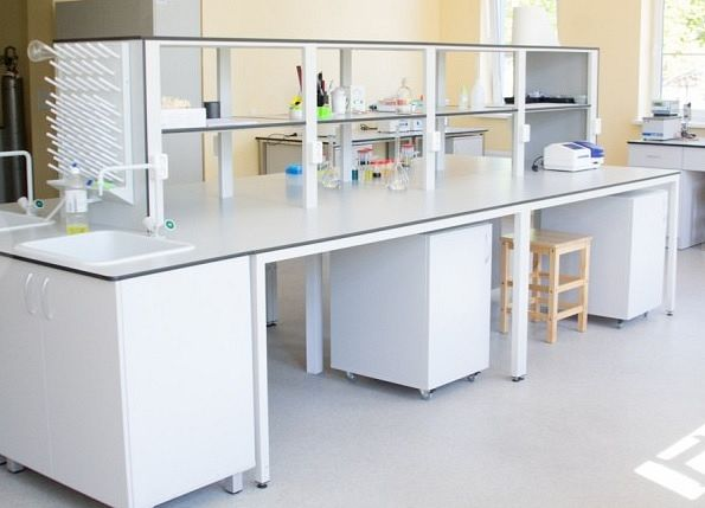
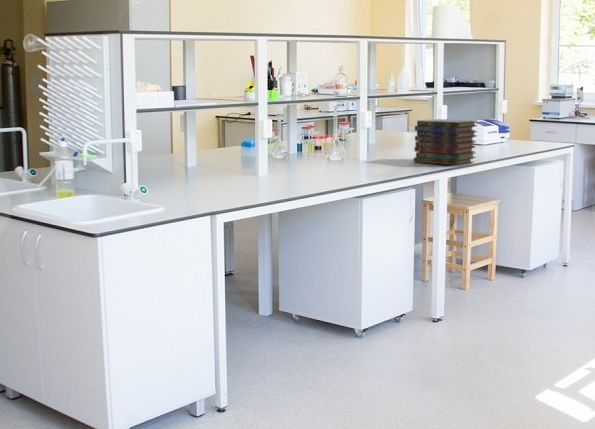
+ book stack [413,118,479,166]
